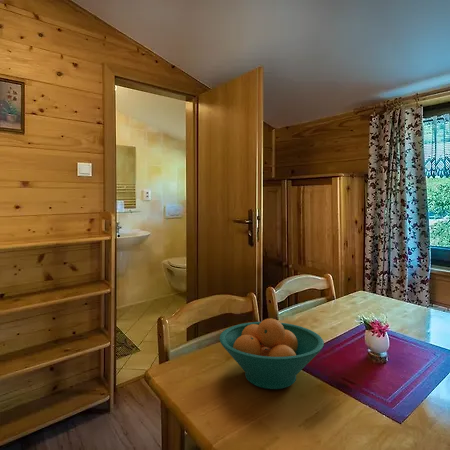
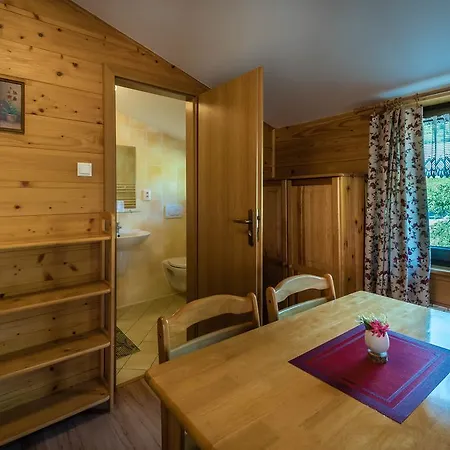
- fruit bowl [219,317,325,390]
